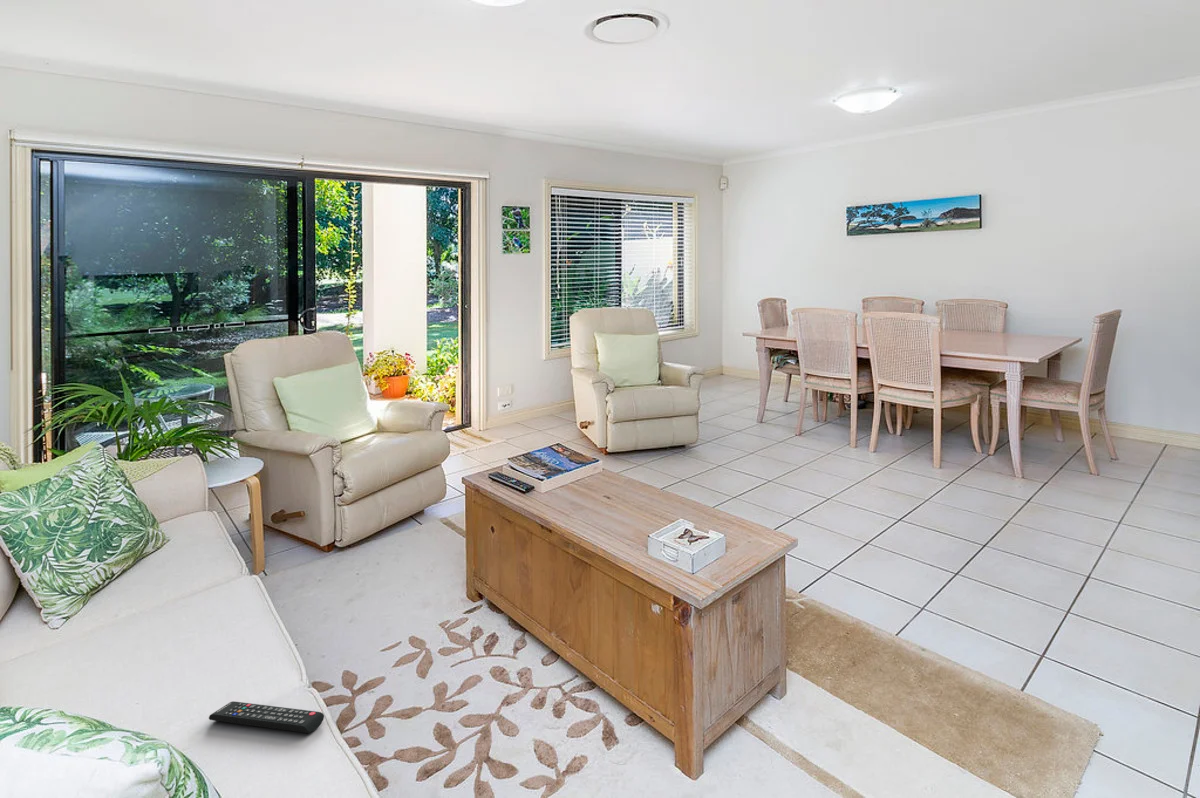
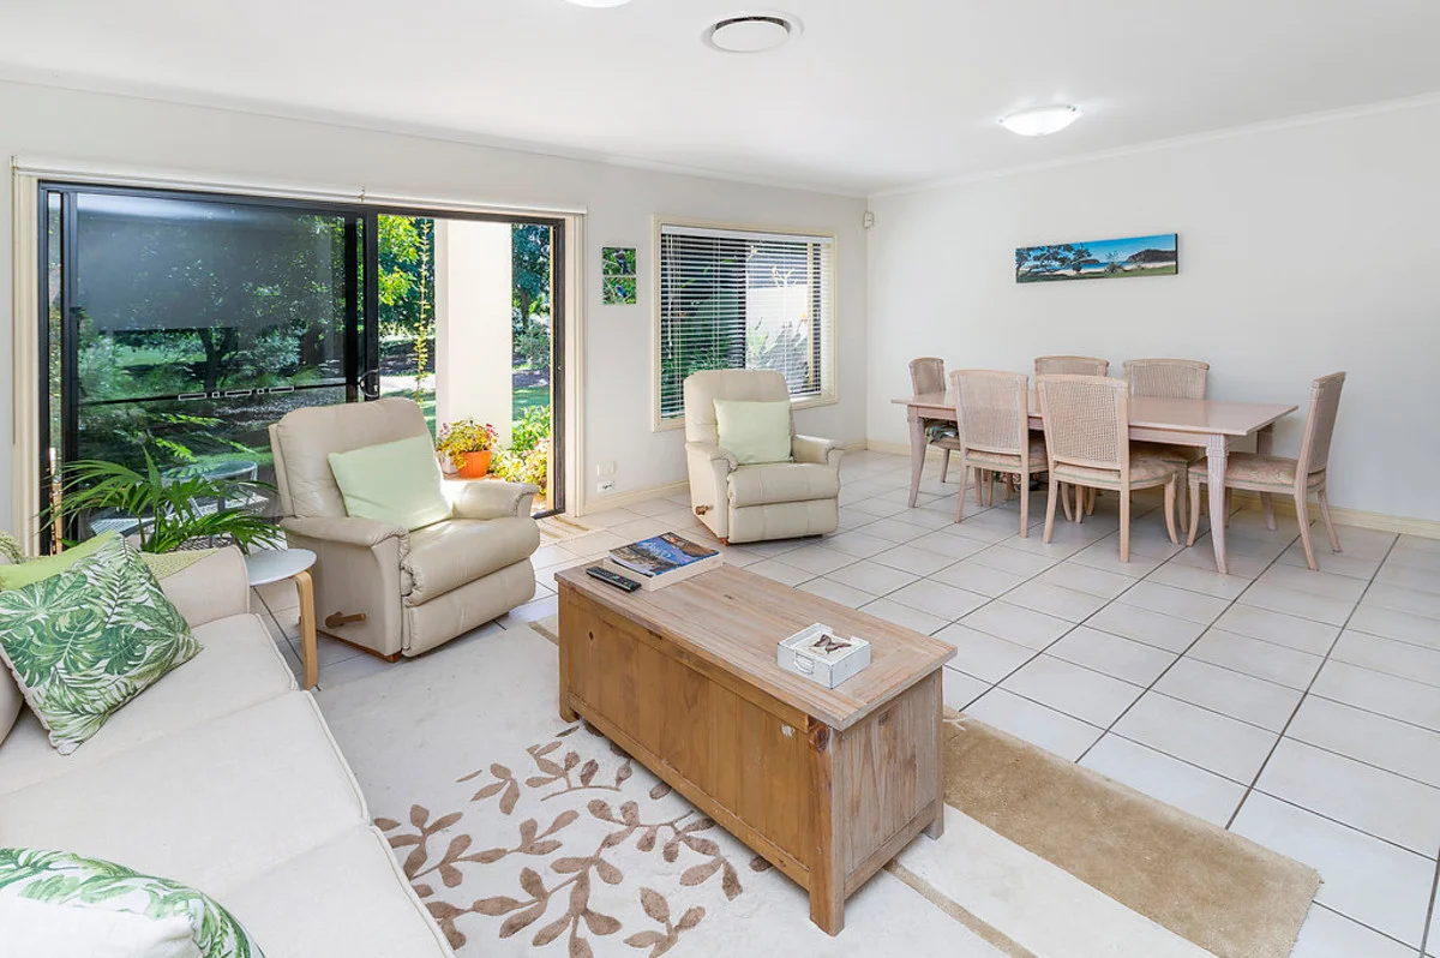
- remote control [208,700,325,734]
